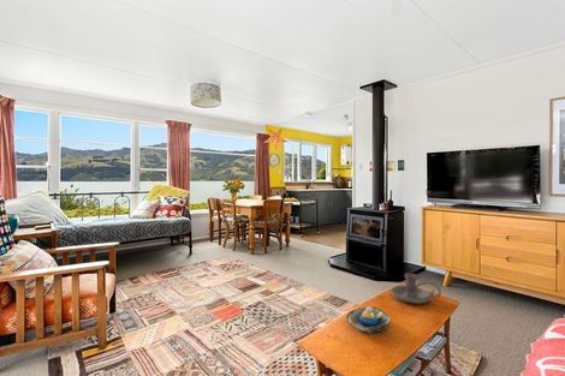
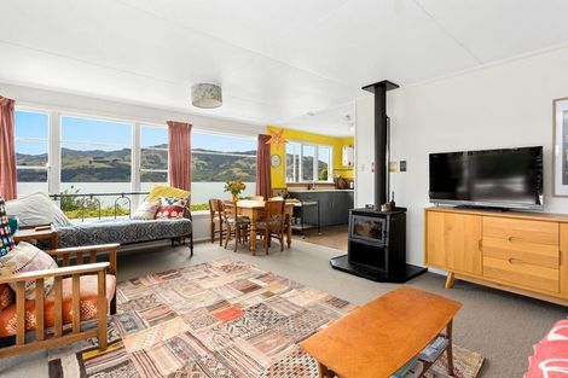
- decorative bowl [345,305,393,334]
- candle holder [389,273,442,304]
